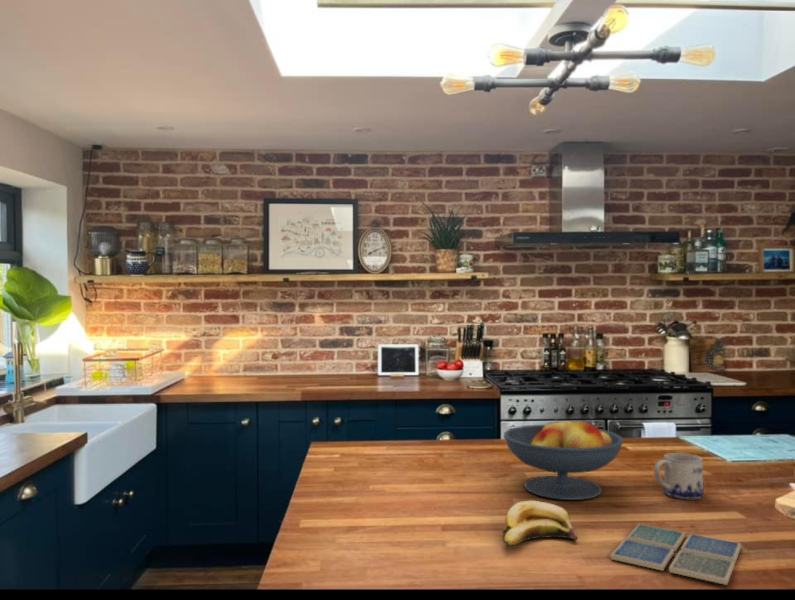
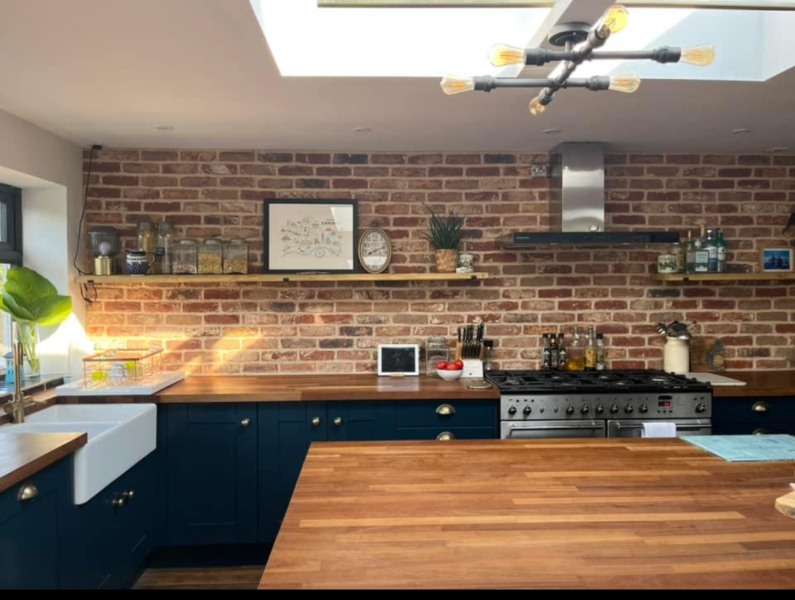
- fruit bowl [503,416,625,501]
- mug [653,452,704,500]
- banana [501,500,578,546]
- drink coaster [610,523,742,586]
